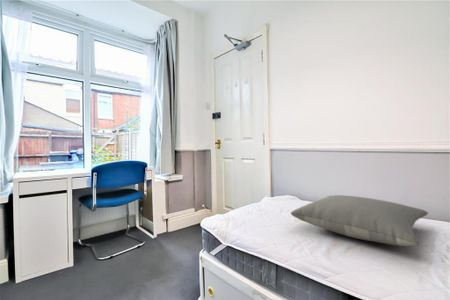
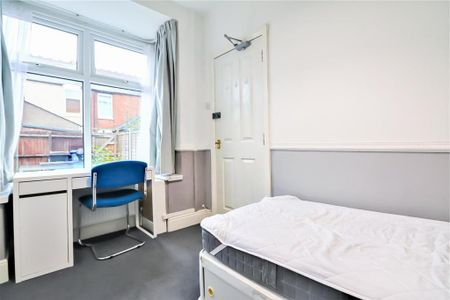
- pillow [290,194,429,247]
